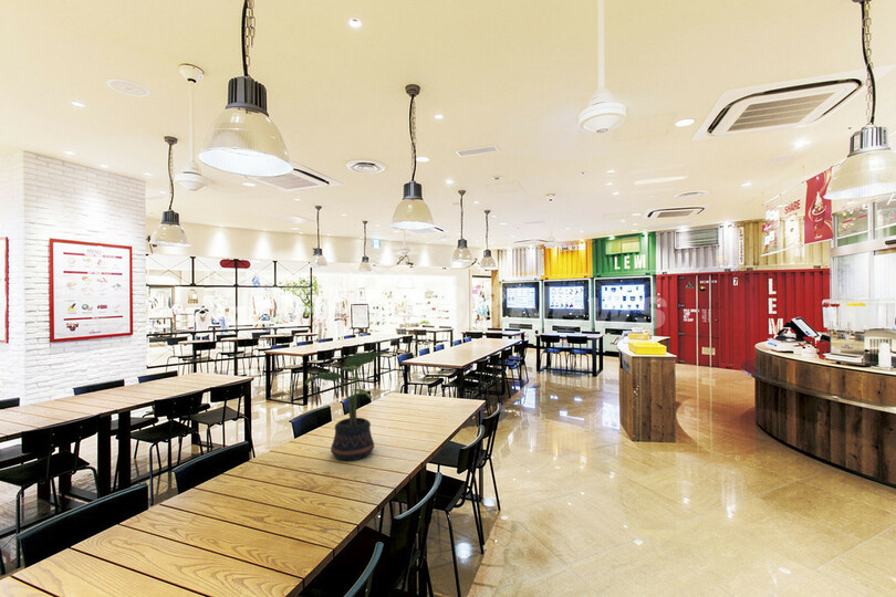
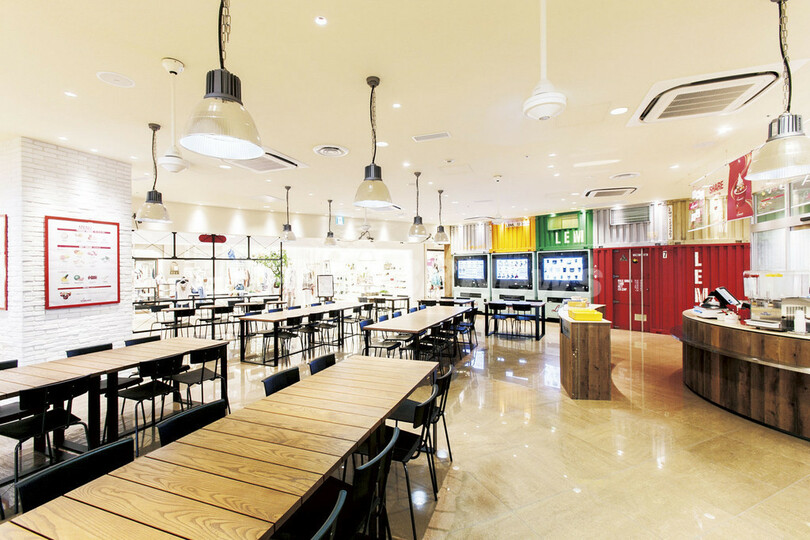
- potted plant [304,350,386,461]
